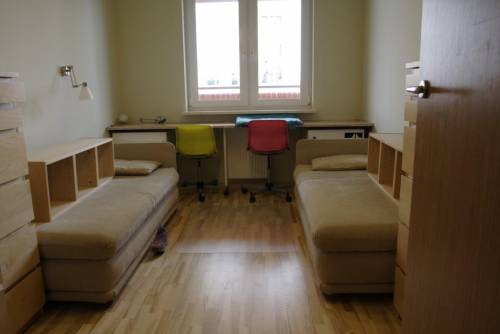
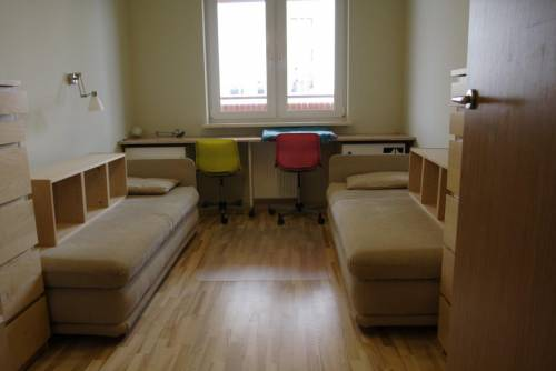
- shoe [149,223,170,253]
